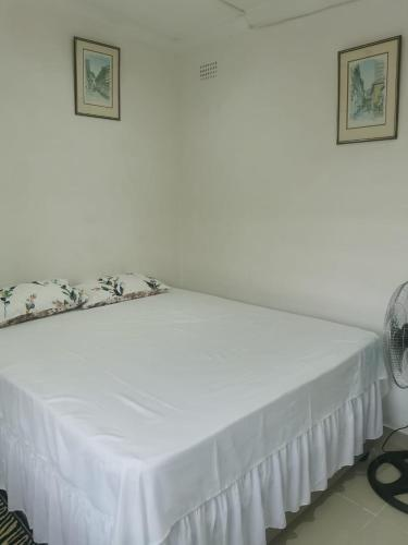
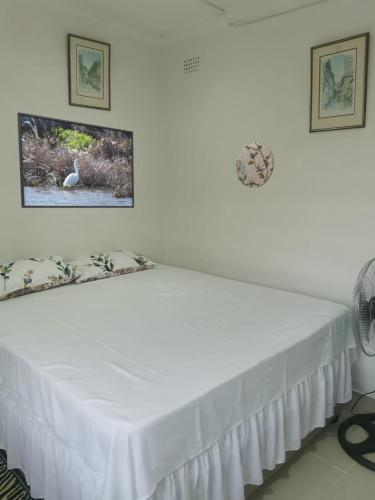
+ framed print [16,111,135,209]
+ decorative plate [235,141,275,189]
